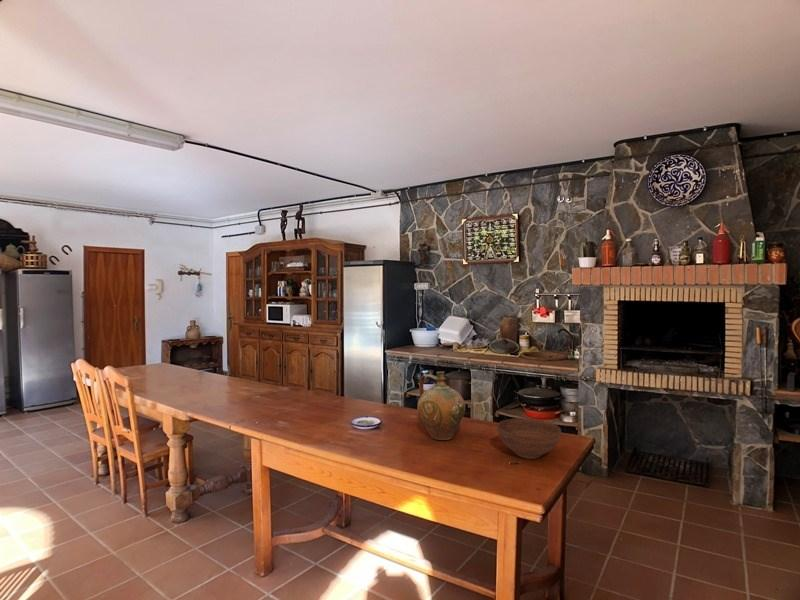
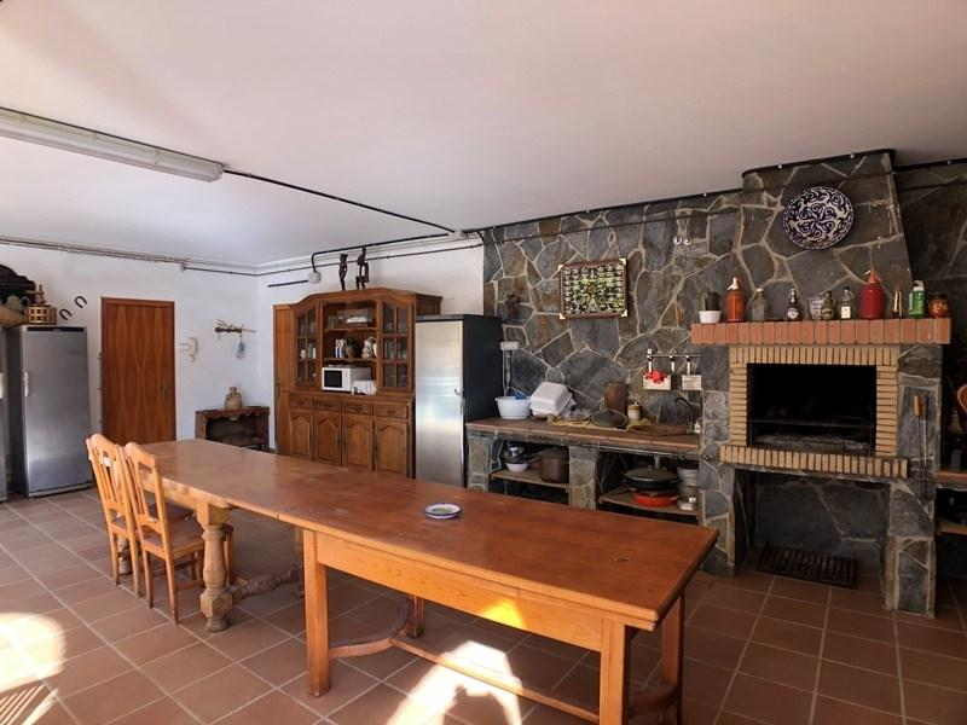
- bowl [496,417,562,460]
- ceramic jug [416,370,466,441]
